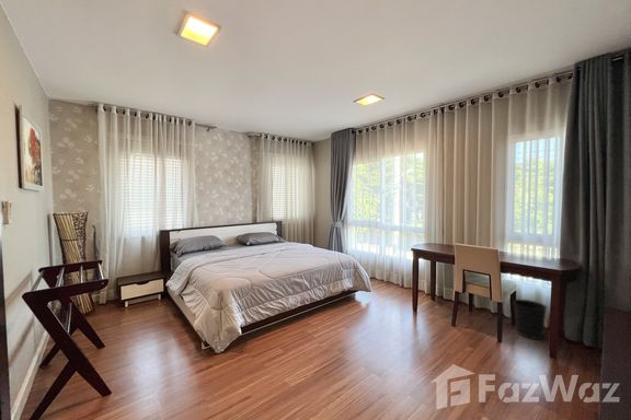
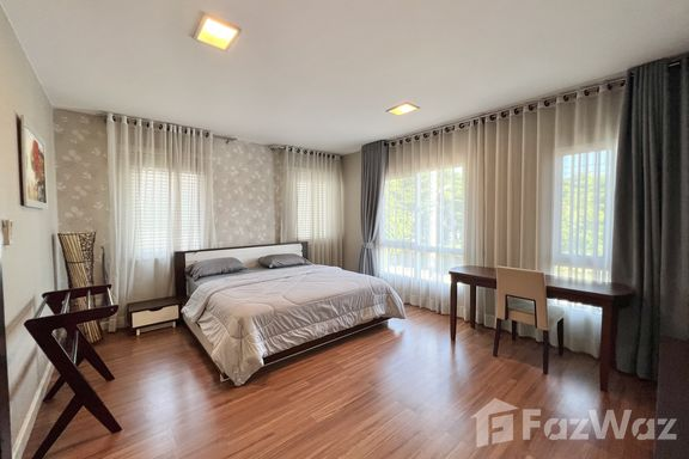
- wastebasket [512,299,548,340]
